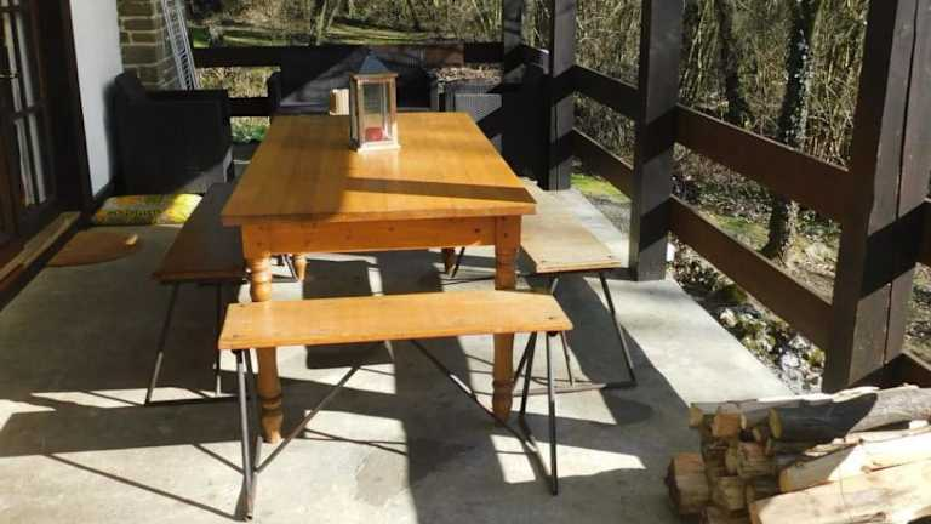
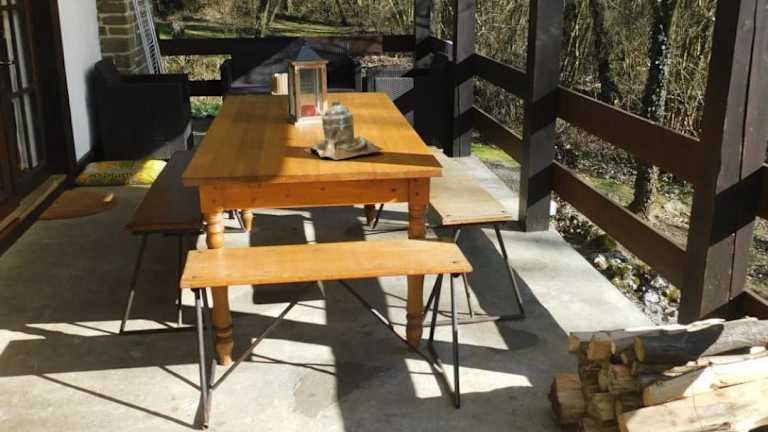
+ teapot [301,98,385,161]
